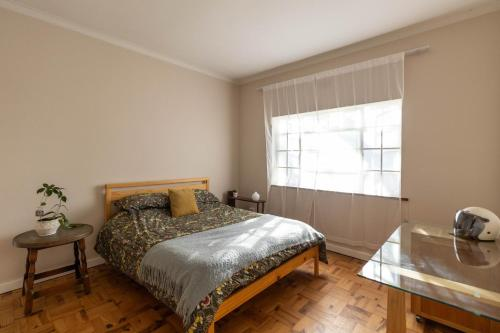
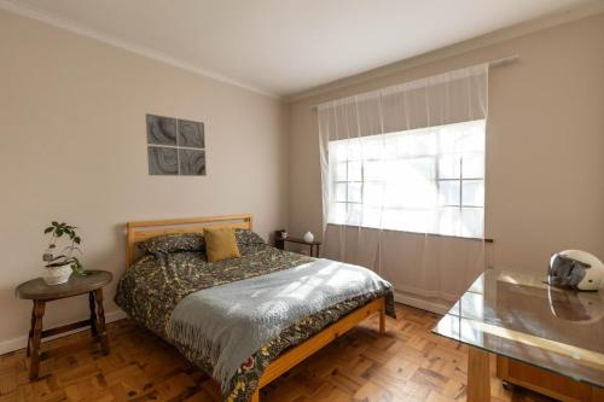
+ wall art [145,112,208,177]
